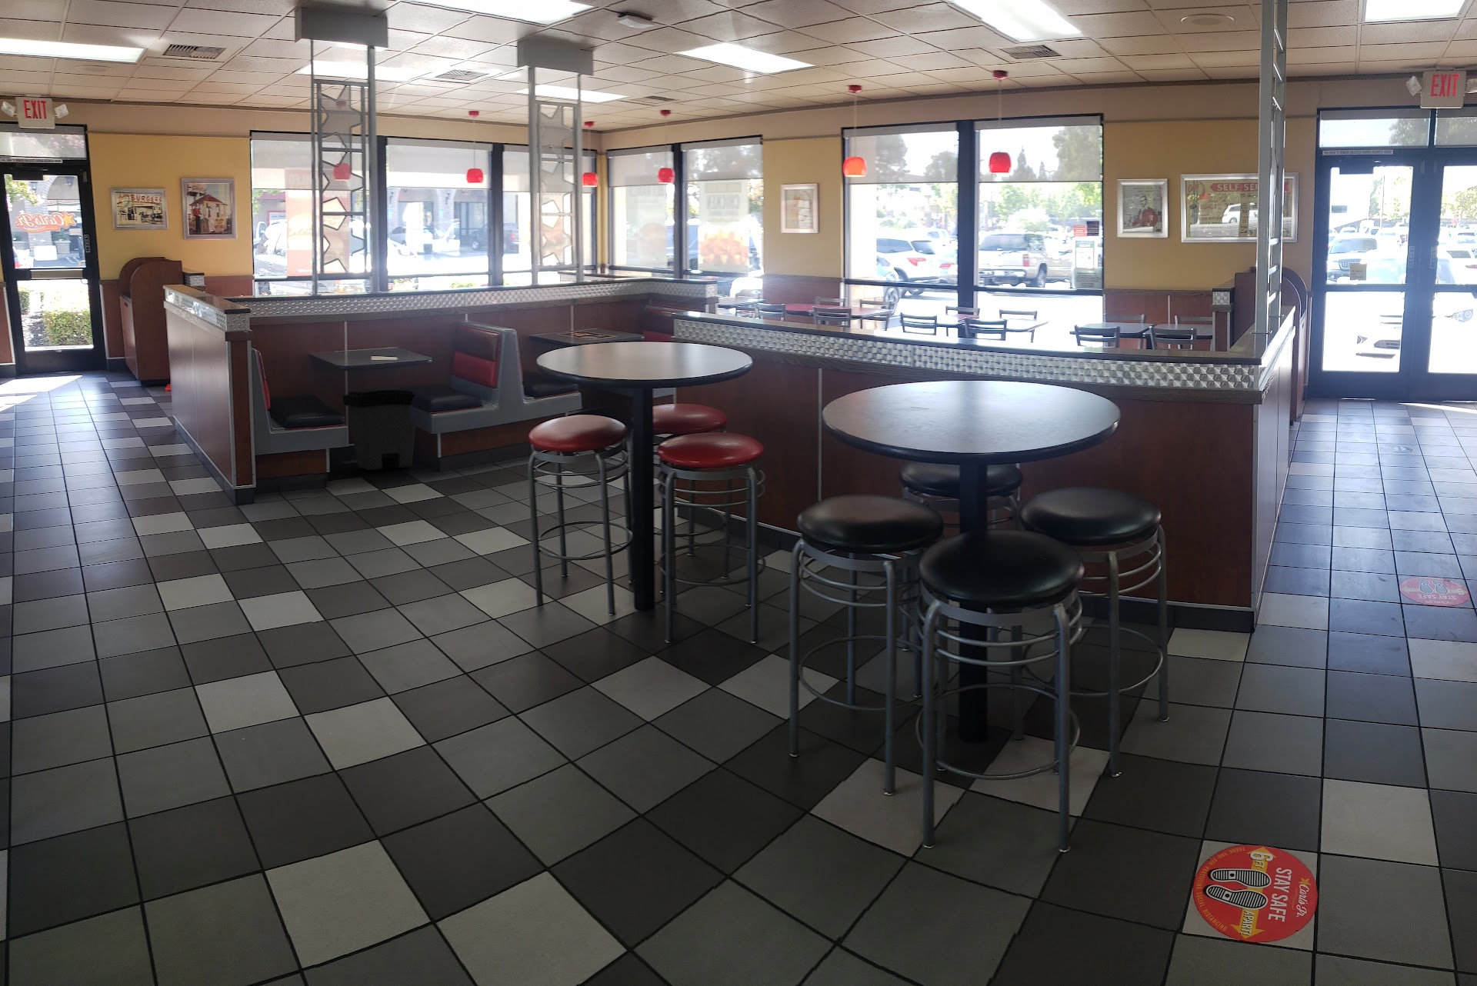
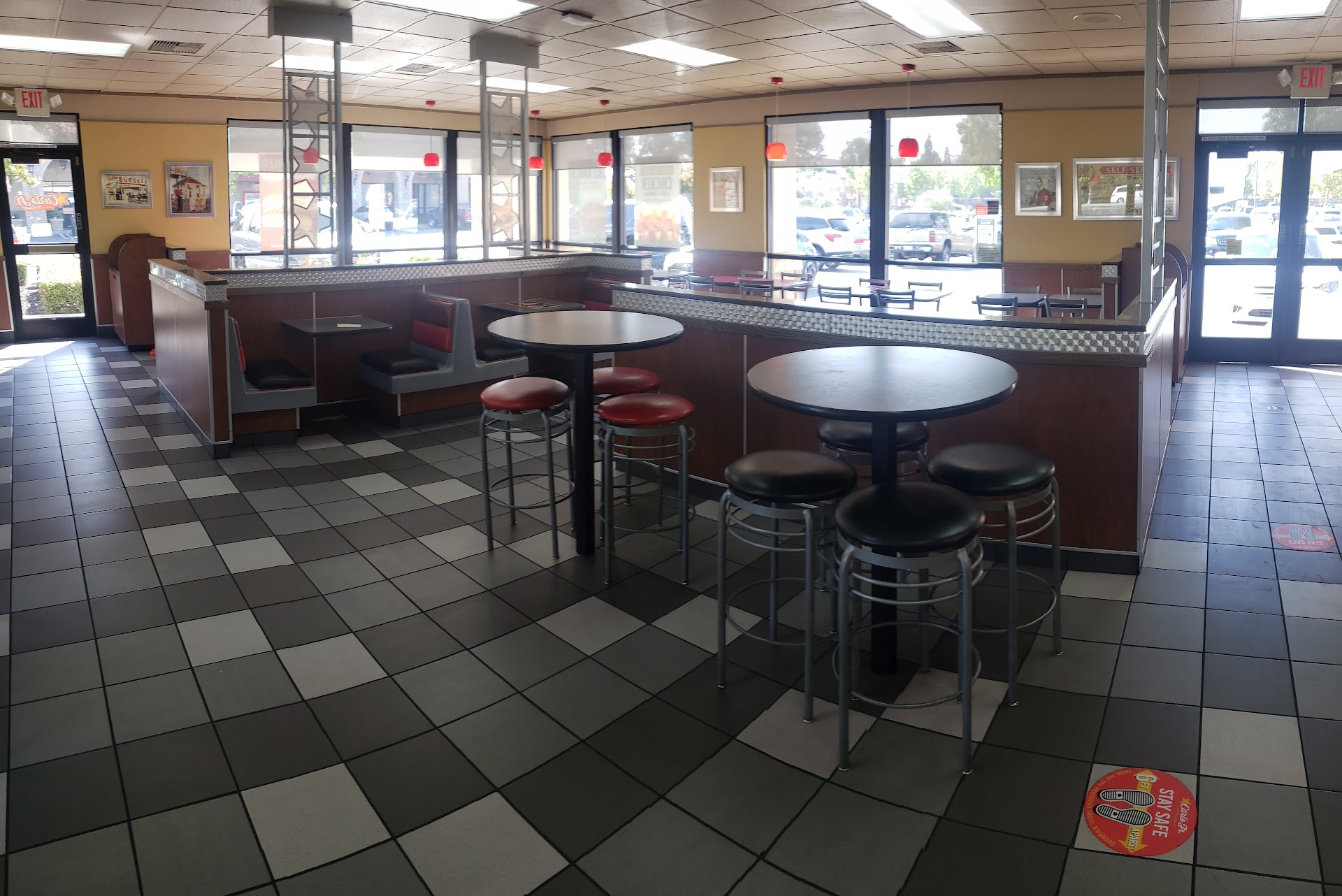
- trash can [342,387,416,471]
